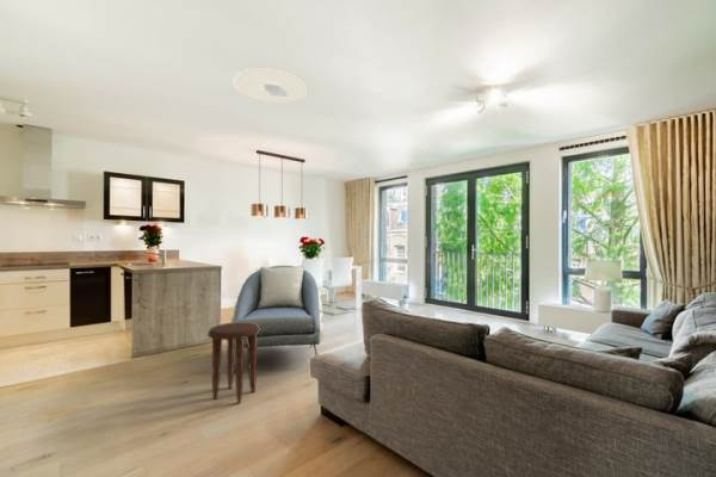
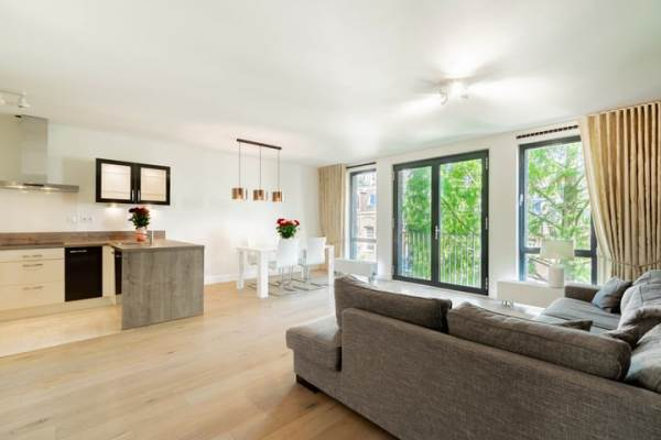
- ceiling light [232,67,309,105]
- armchair [230,265,325,374]
- side table [206,322,260,404]
